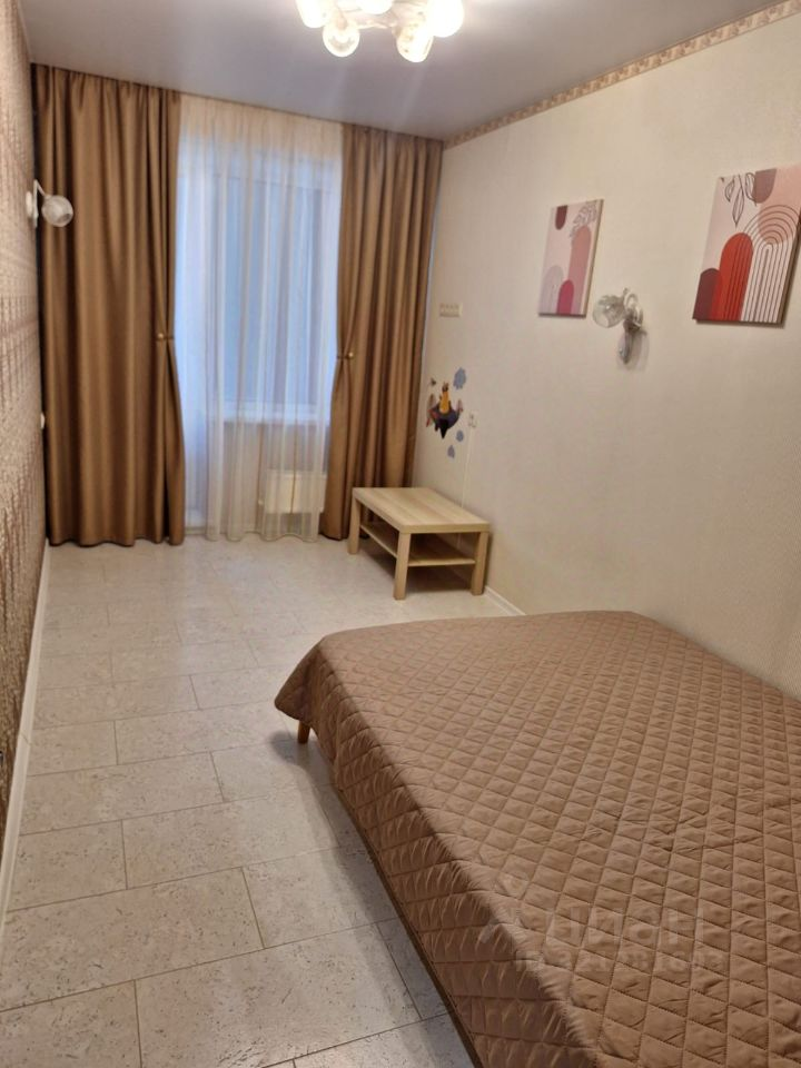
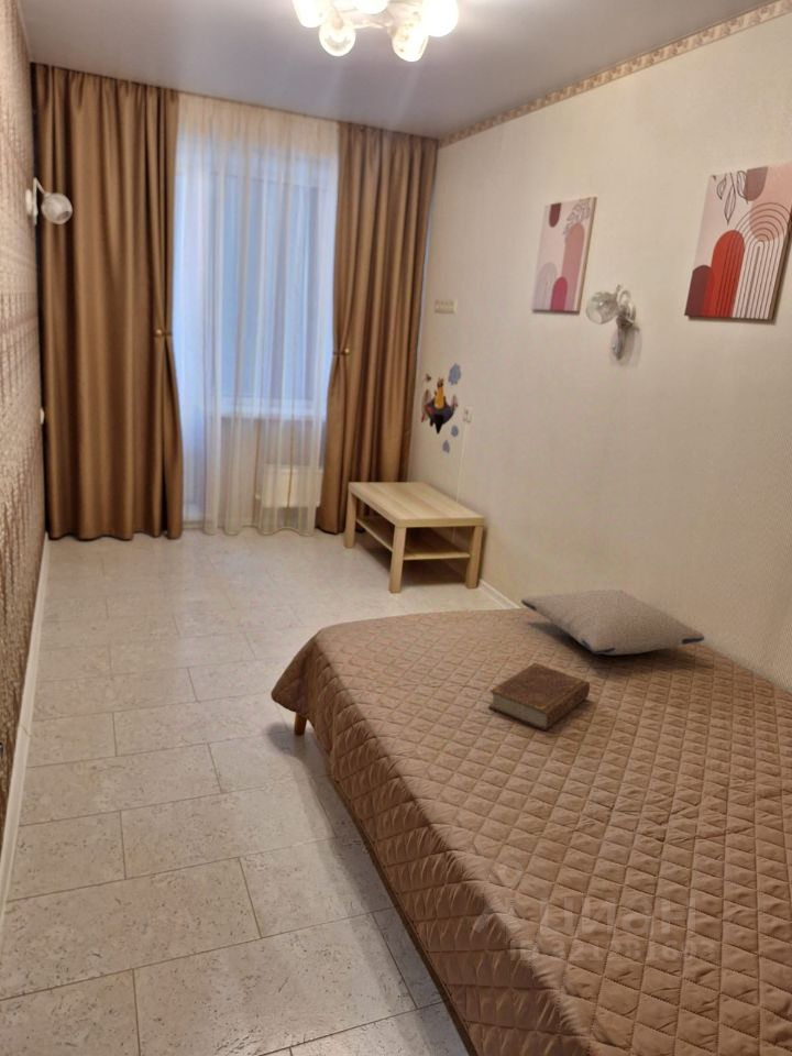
+ pillow [520,588,706,656]
+ book [487,662,591,732]
